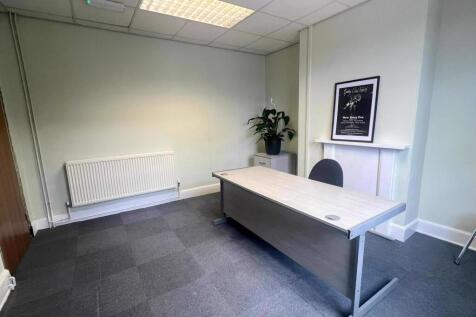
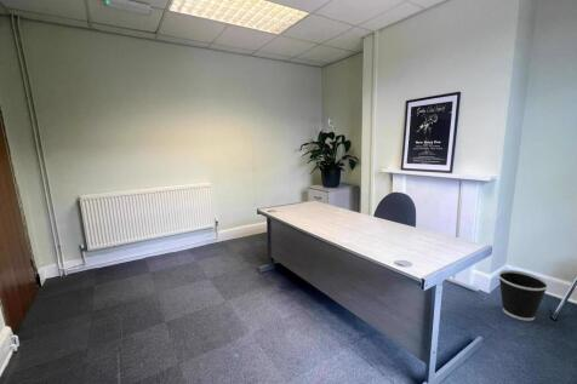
+ wastebasket [497,269,549,322]
